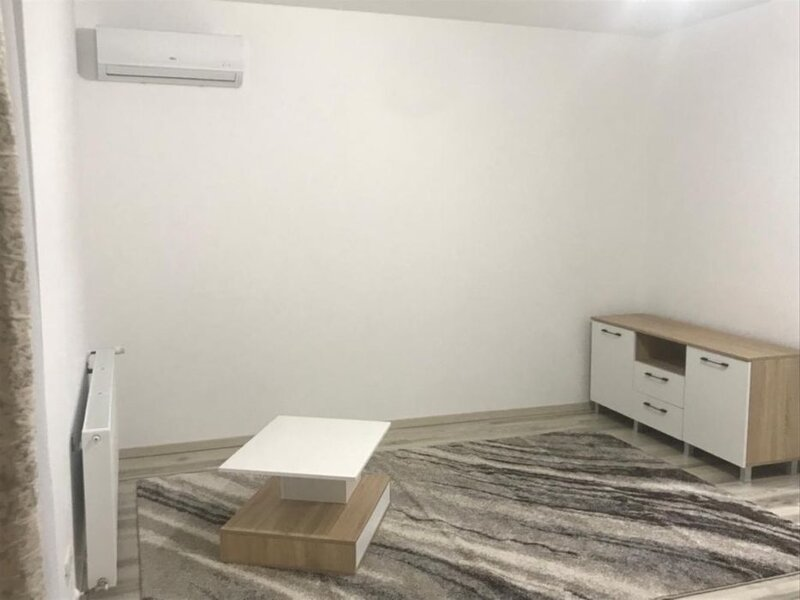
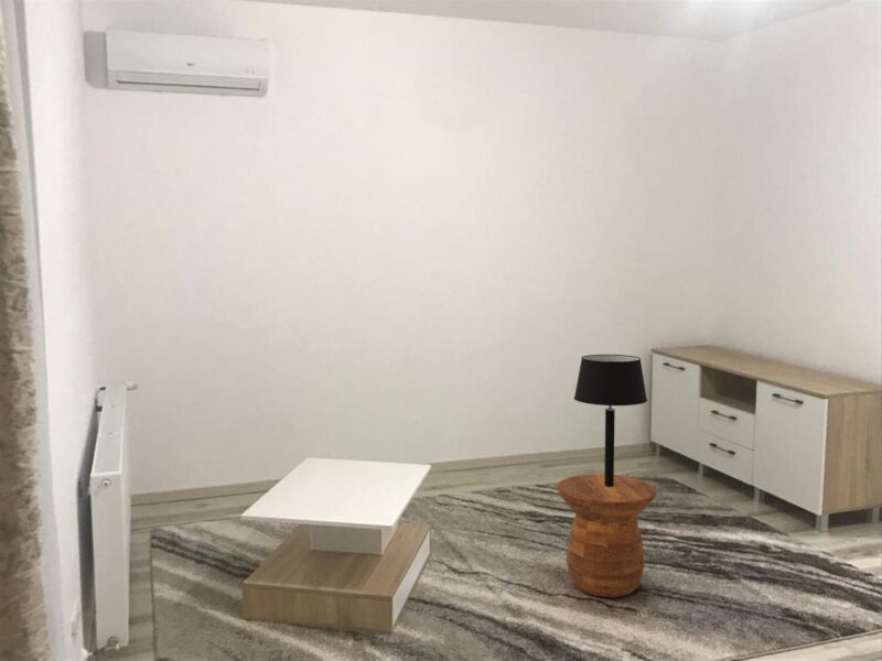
+ table lamp [573,354,648,487]
+ side table [556,473,657,598]
